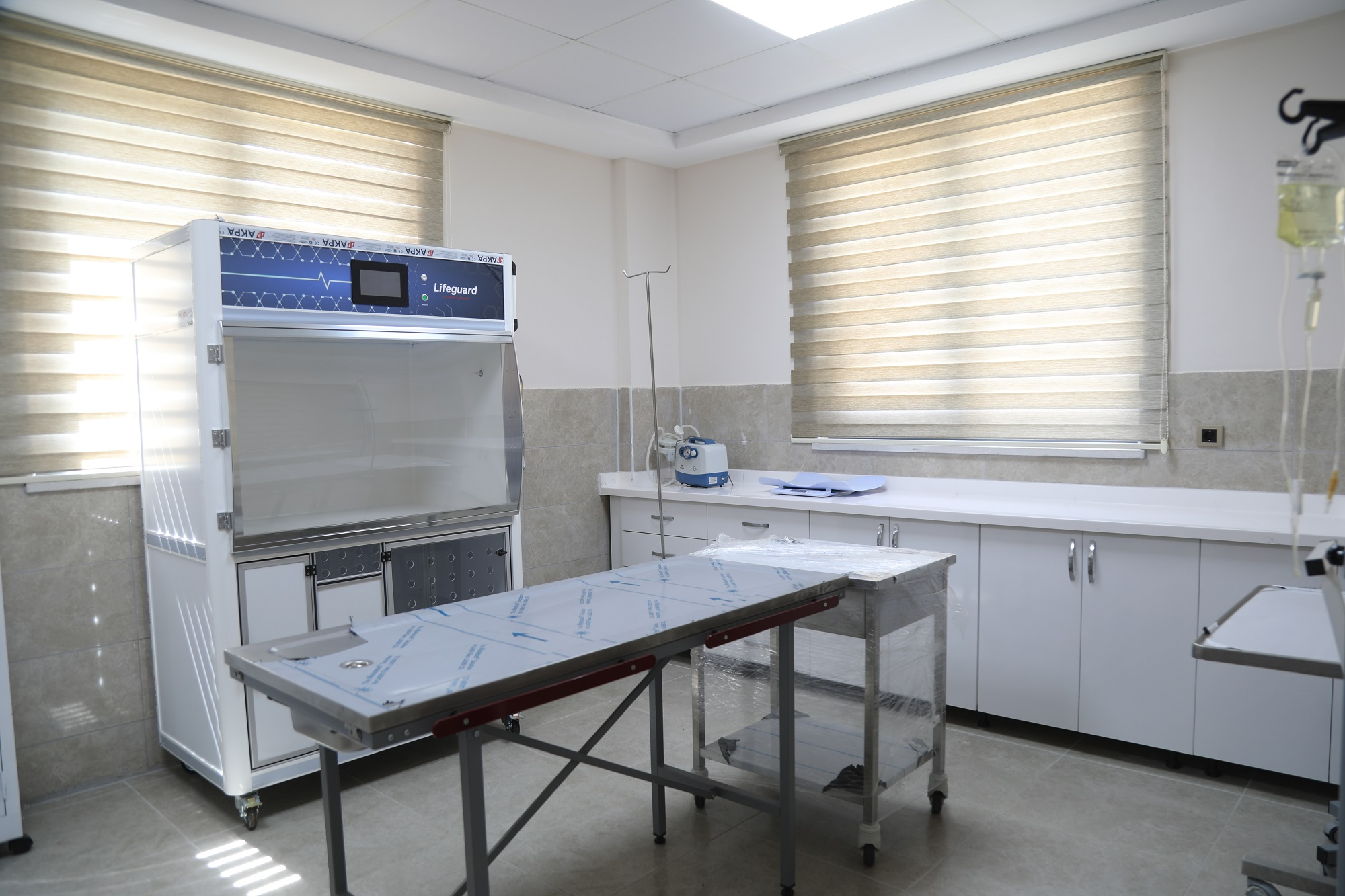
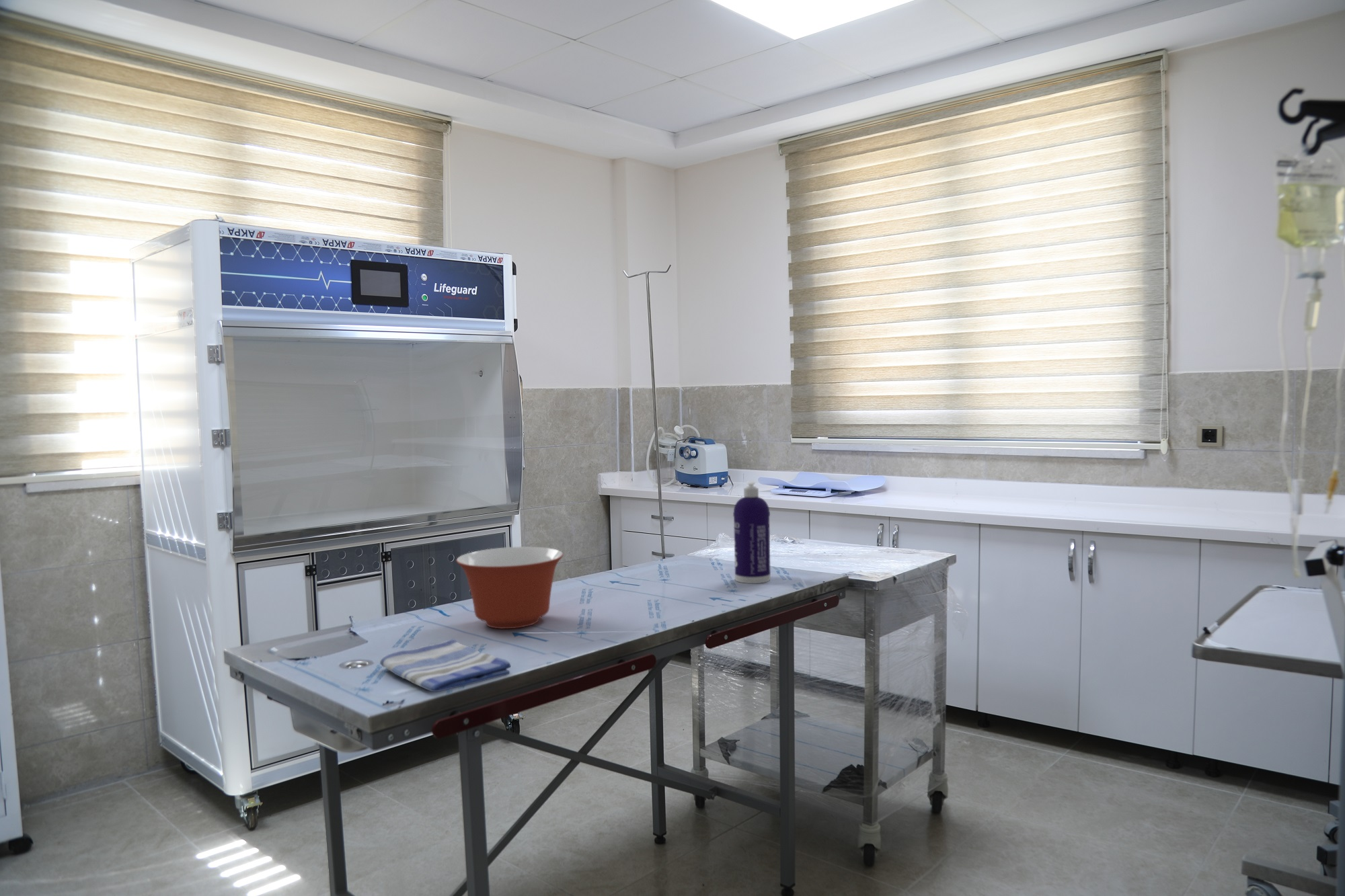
+ spray bottle [732,480,771,584]
+ mixing bowl [455,546,564,629]
+ dish towel [379,639,511,692]
